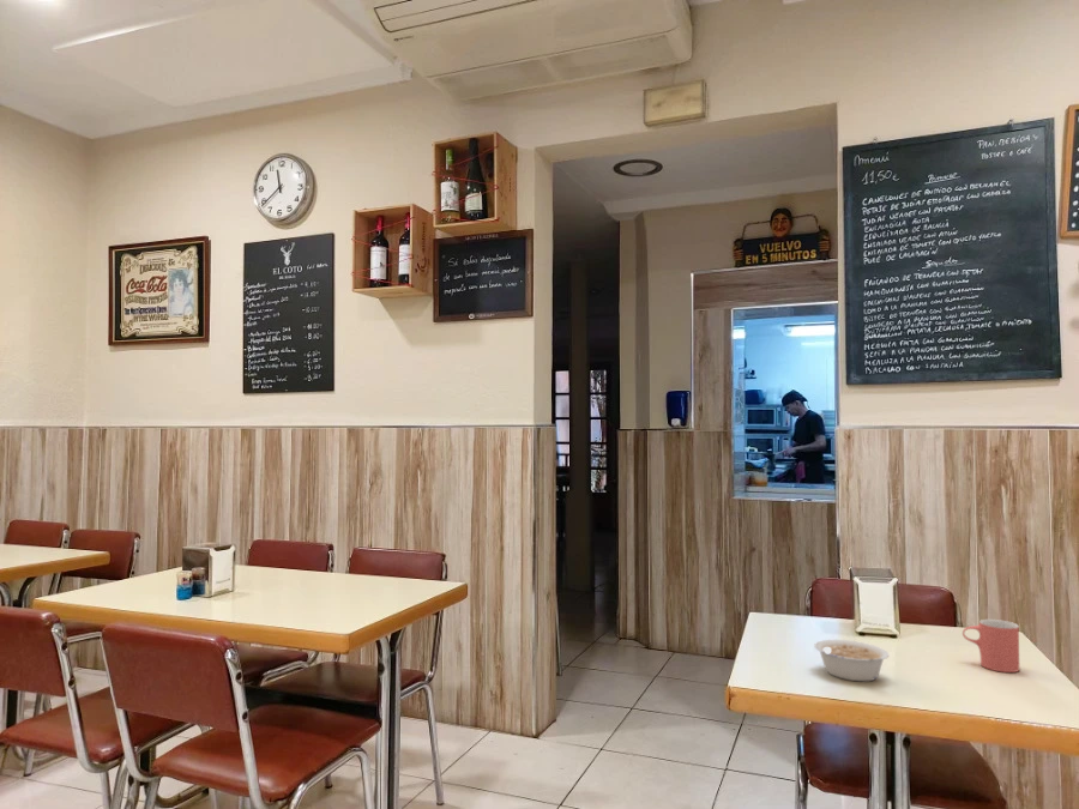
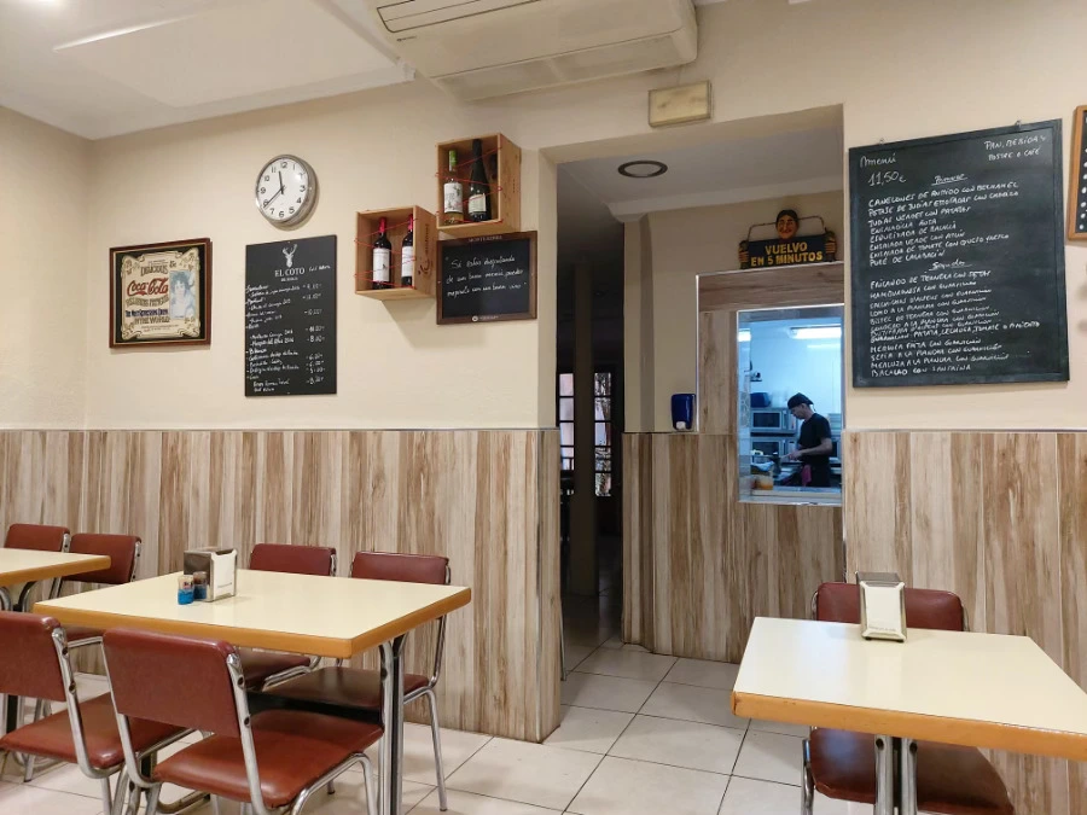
- legume [813,639,891,682]
- cup [962,618,1020,674]
